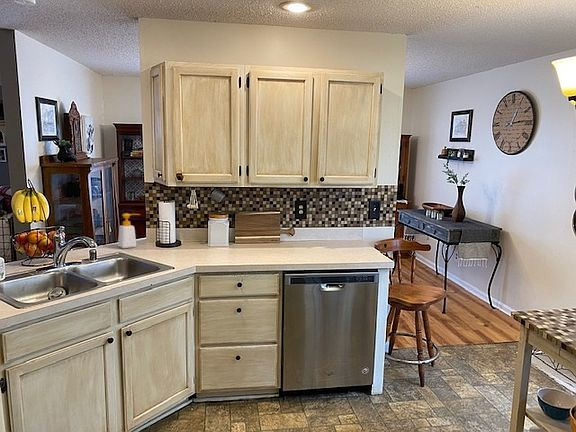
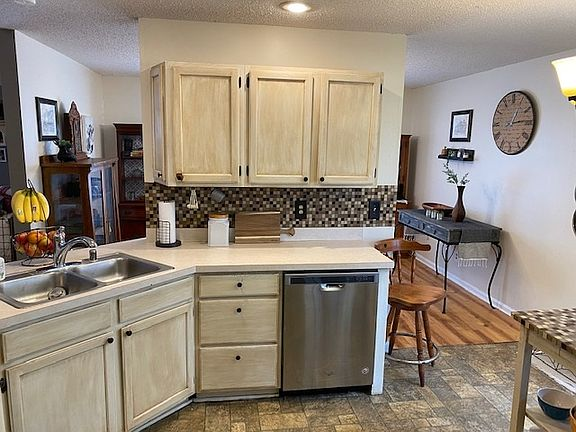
- soap bottle [117,212,141,249]
